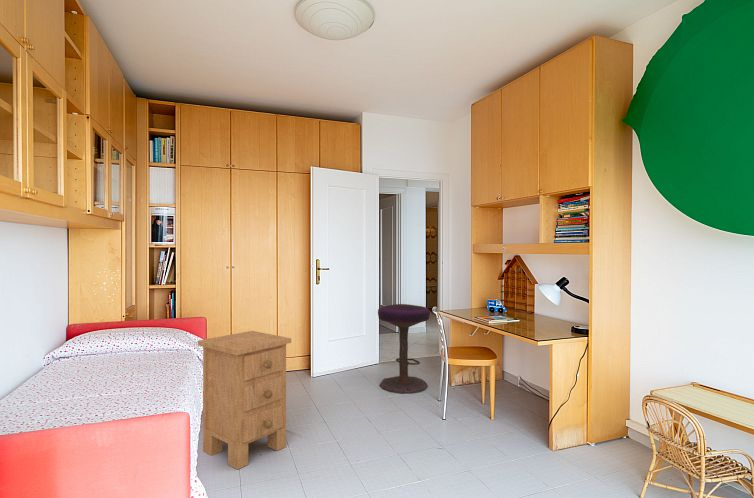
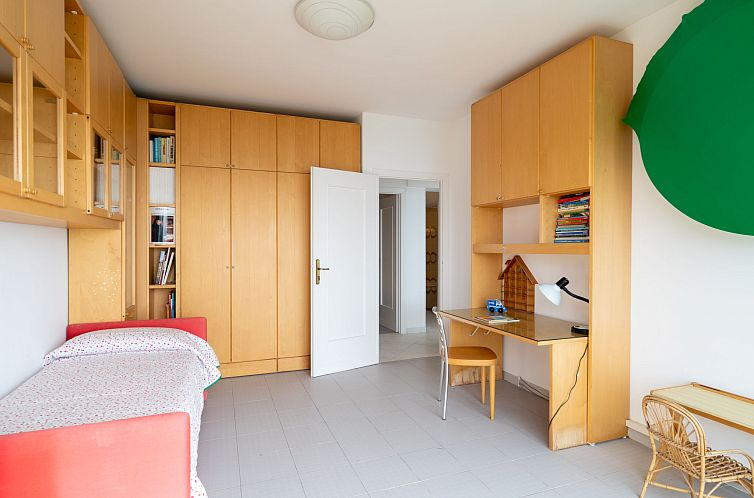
- nightstand [197,330,292,471]
- stool [377,303,431,394]
